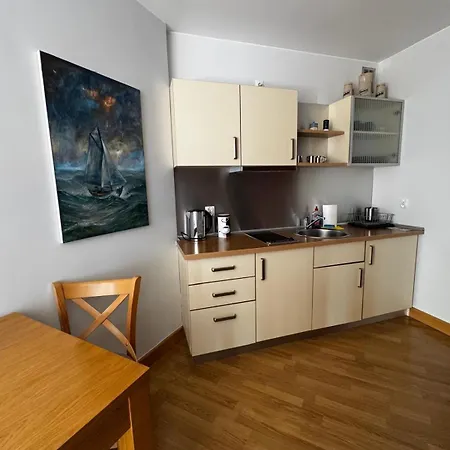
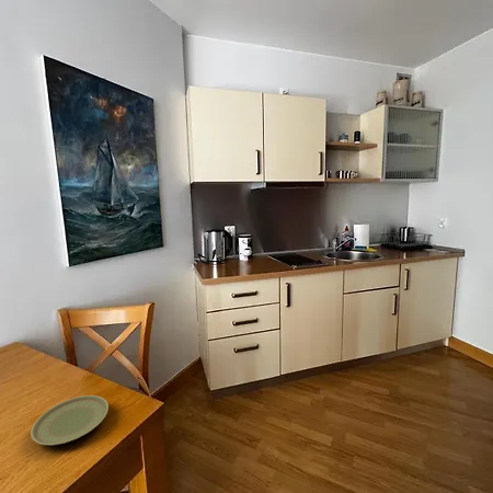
+ plate [30,394,110,446]
